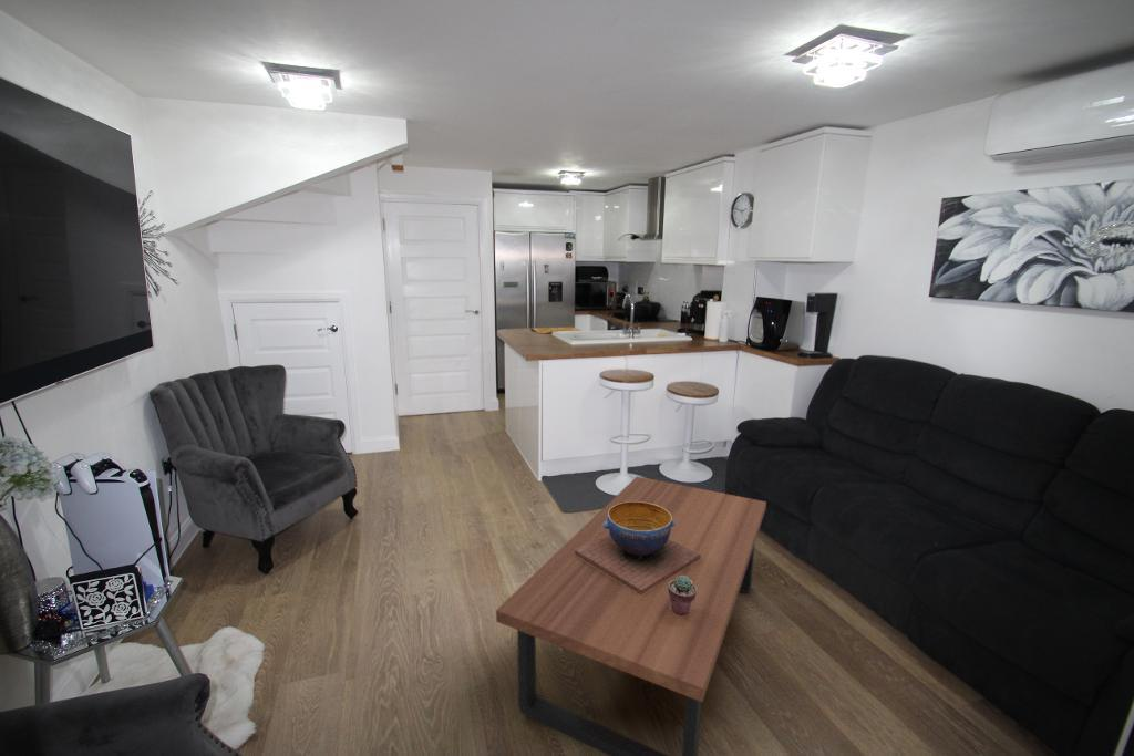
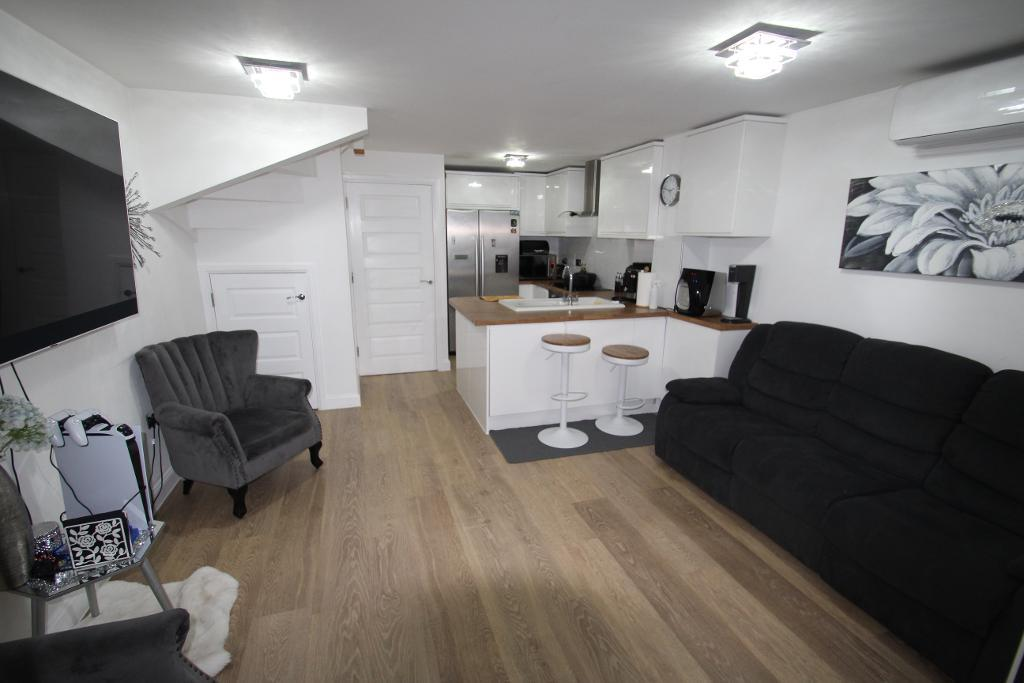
- potted succulent [668,576,697,615]
- coffee table [495,475,767,756]
- decorative bowl [575,501,701,594]
